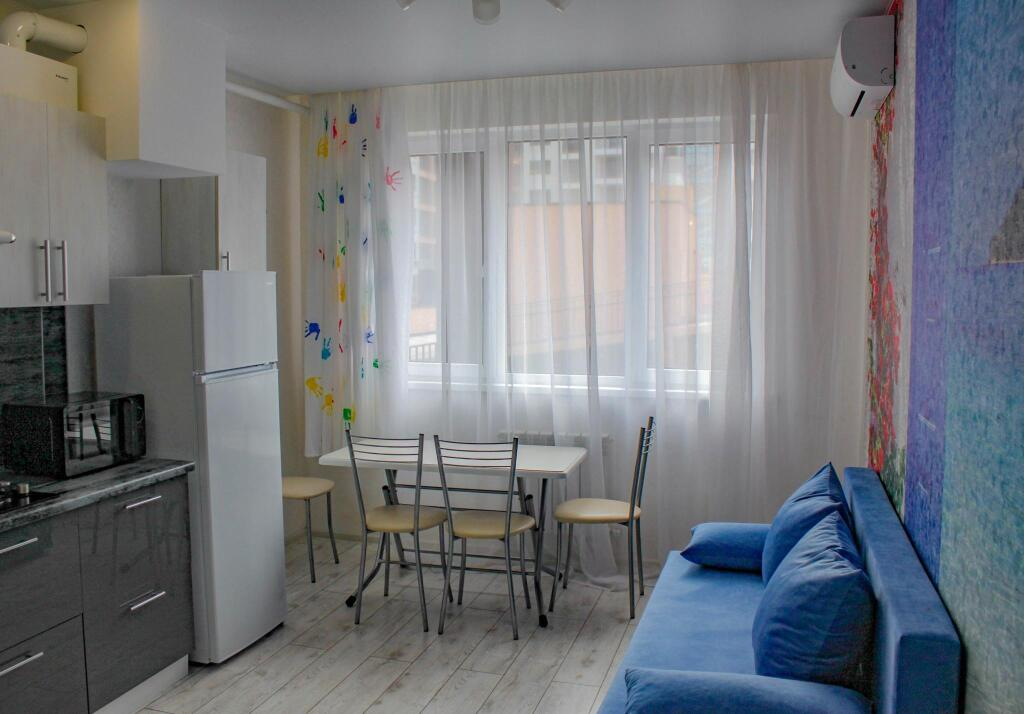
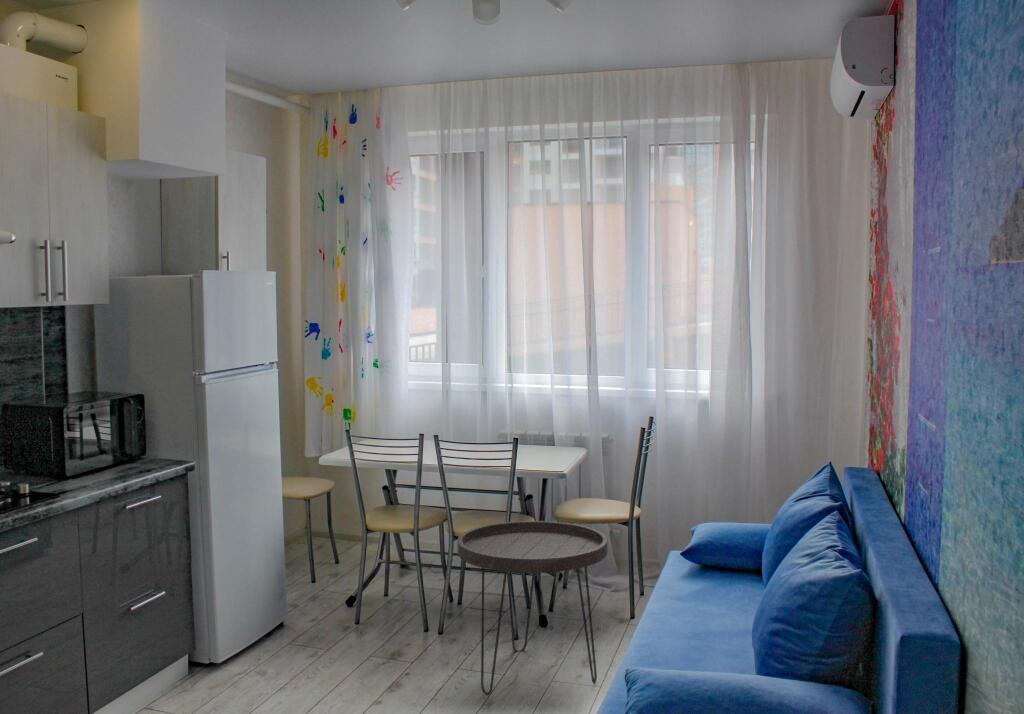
+ side table [456,520,609,696]
